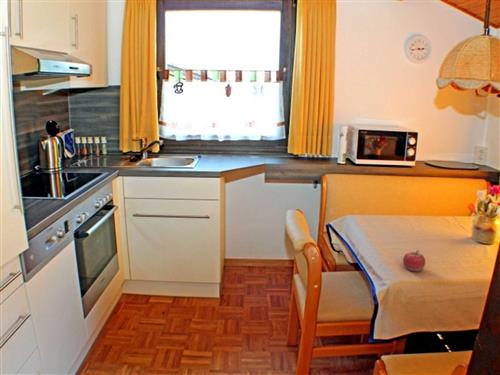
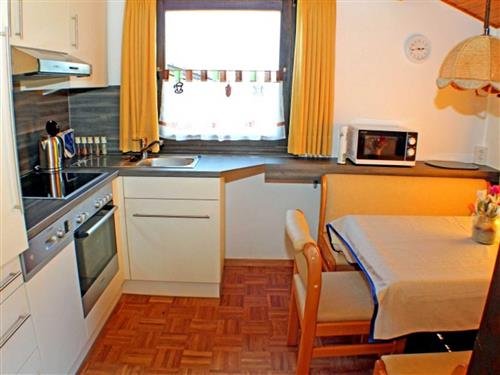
- fruit [402,249,426,272]
